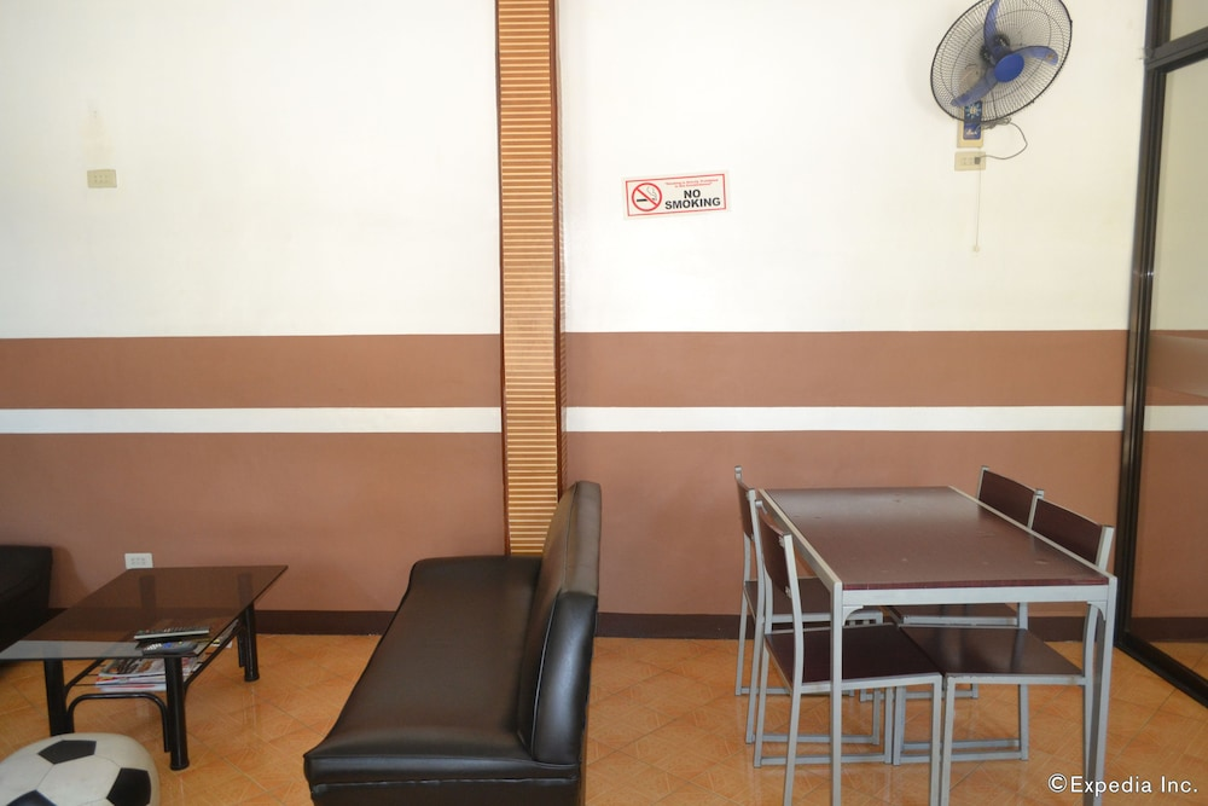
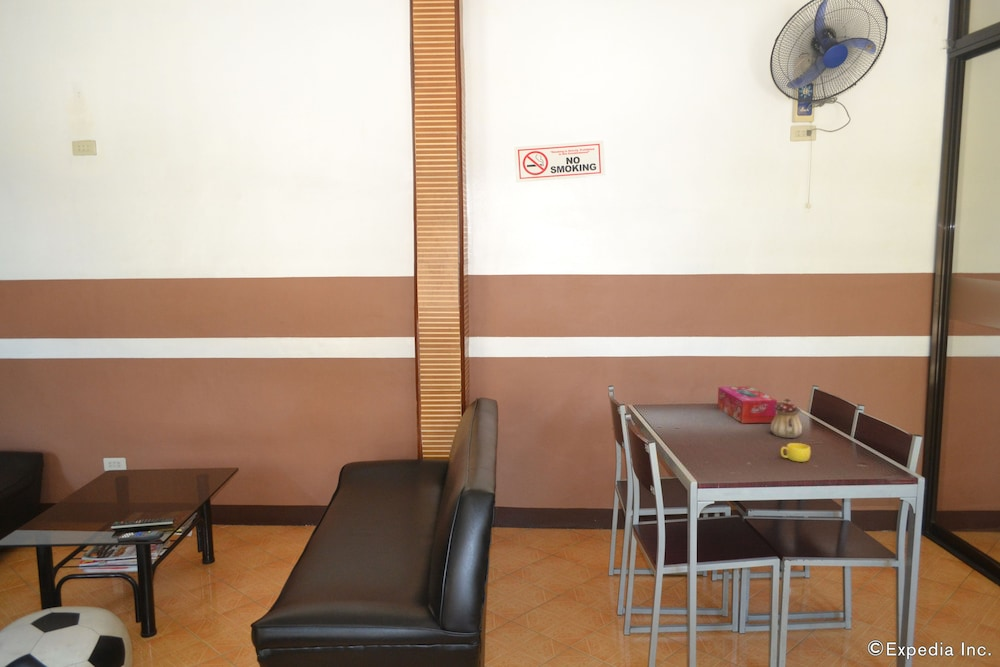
+ tissue box [717,386,778,424]
+ teapot [770,398,803,439]
+ cup [780,442,812,463]
